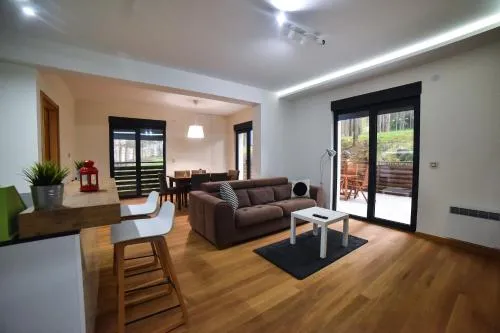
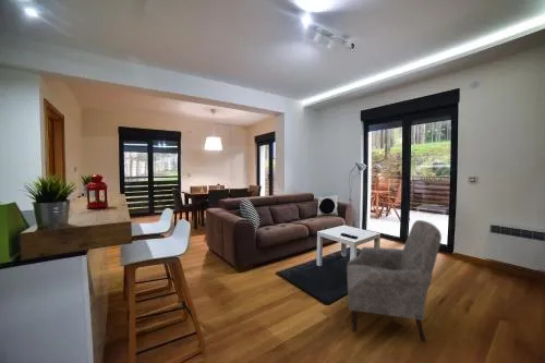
+ armchair [346,219,443,344]
